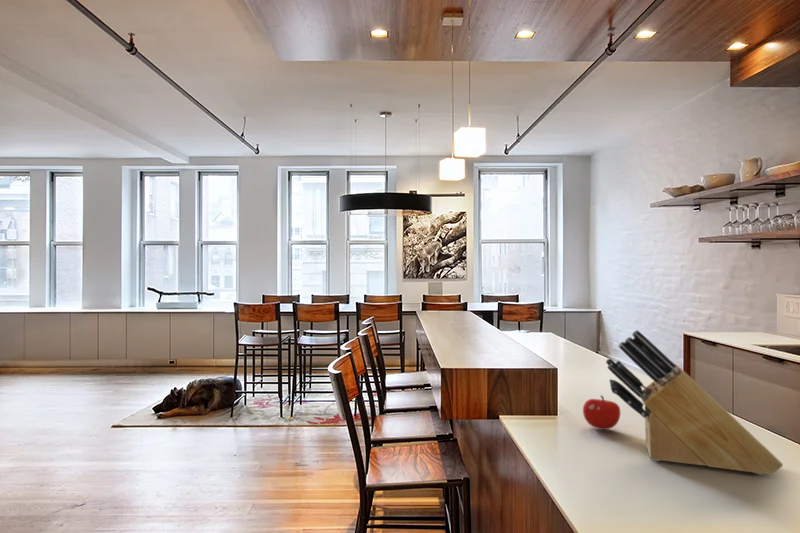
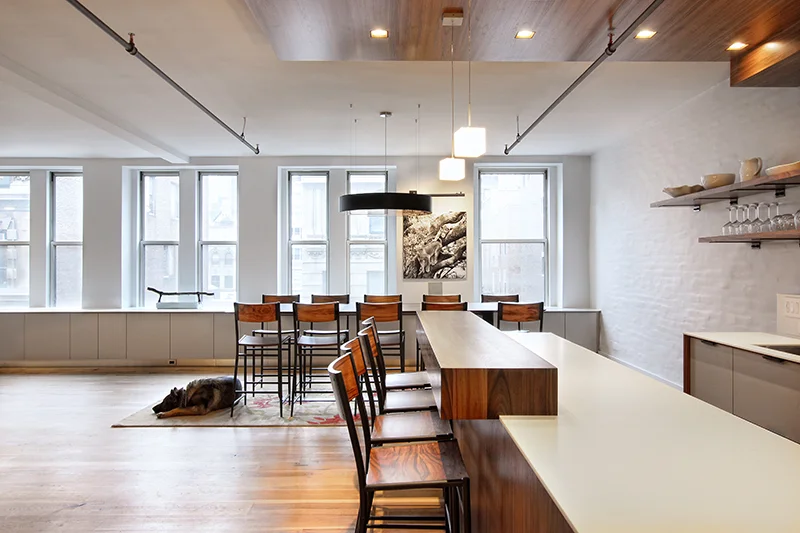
- knife block [605,329,784,476]
- fruit [582,394,621,430]
